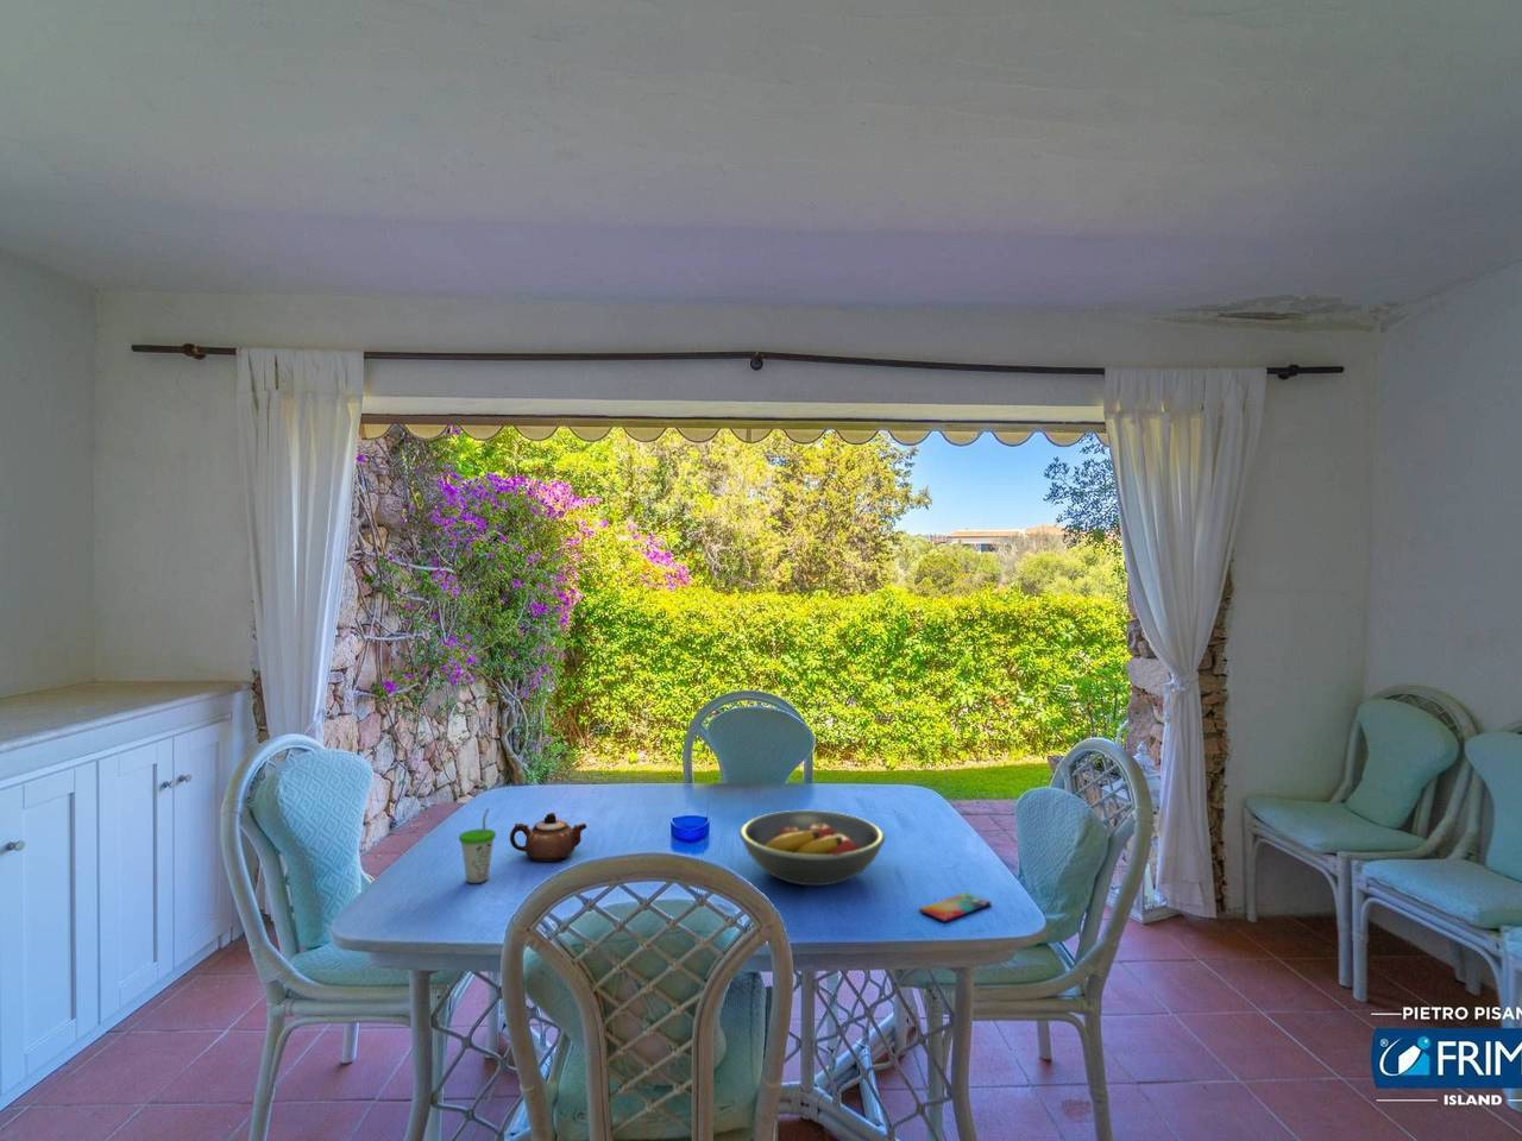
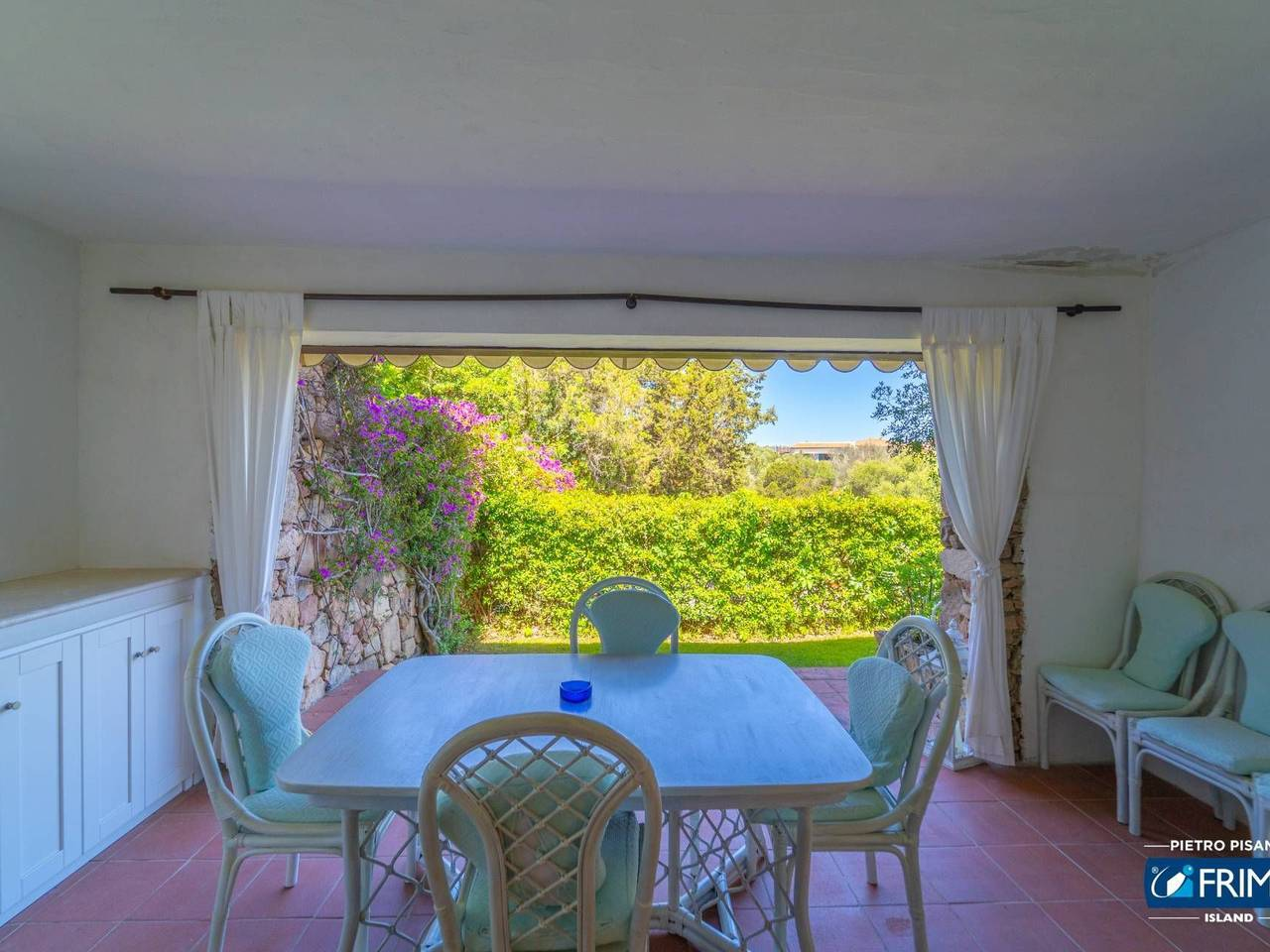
- smartphone [918,892,992,924]
- teapot [509,811,587,862]
- cup [458,807,497,885]
- fruit bowl [738,809,886,887]
